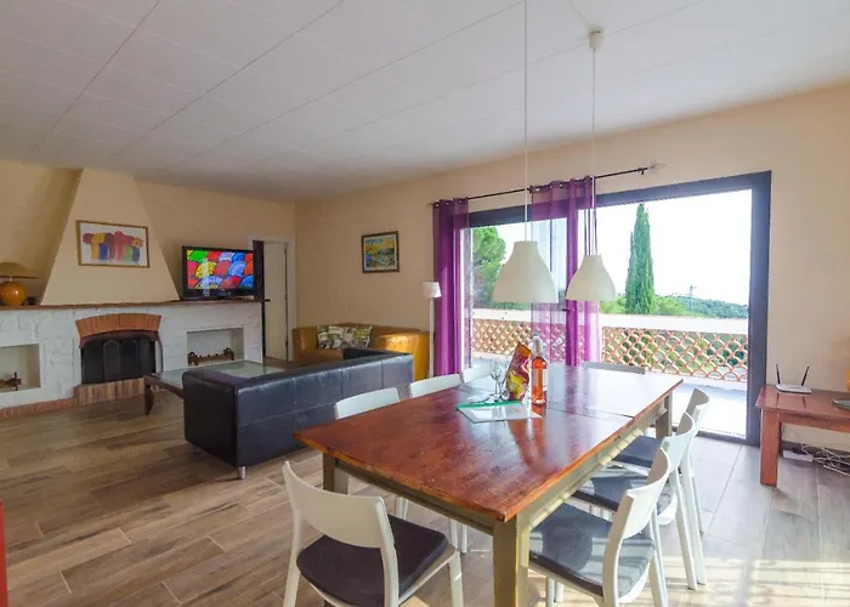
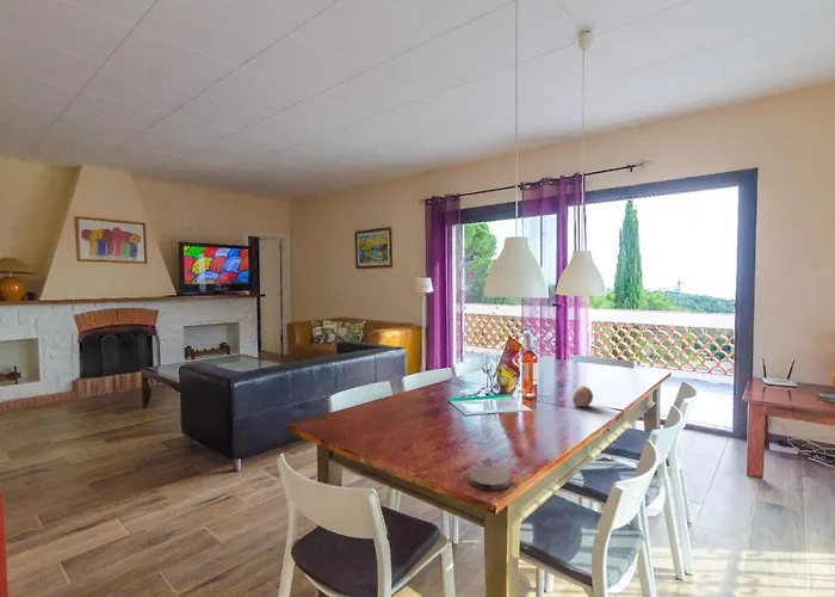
+ coaster [469,466,511,492]
+ fruit [571,384,594,408]
